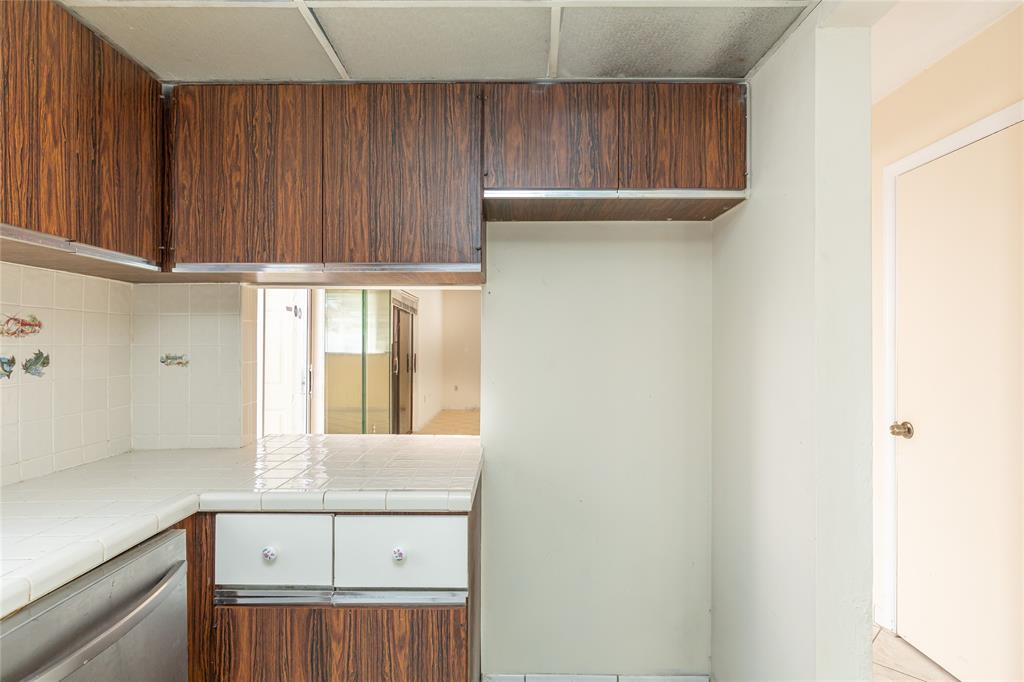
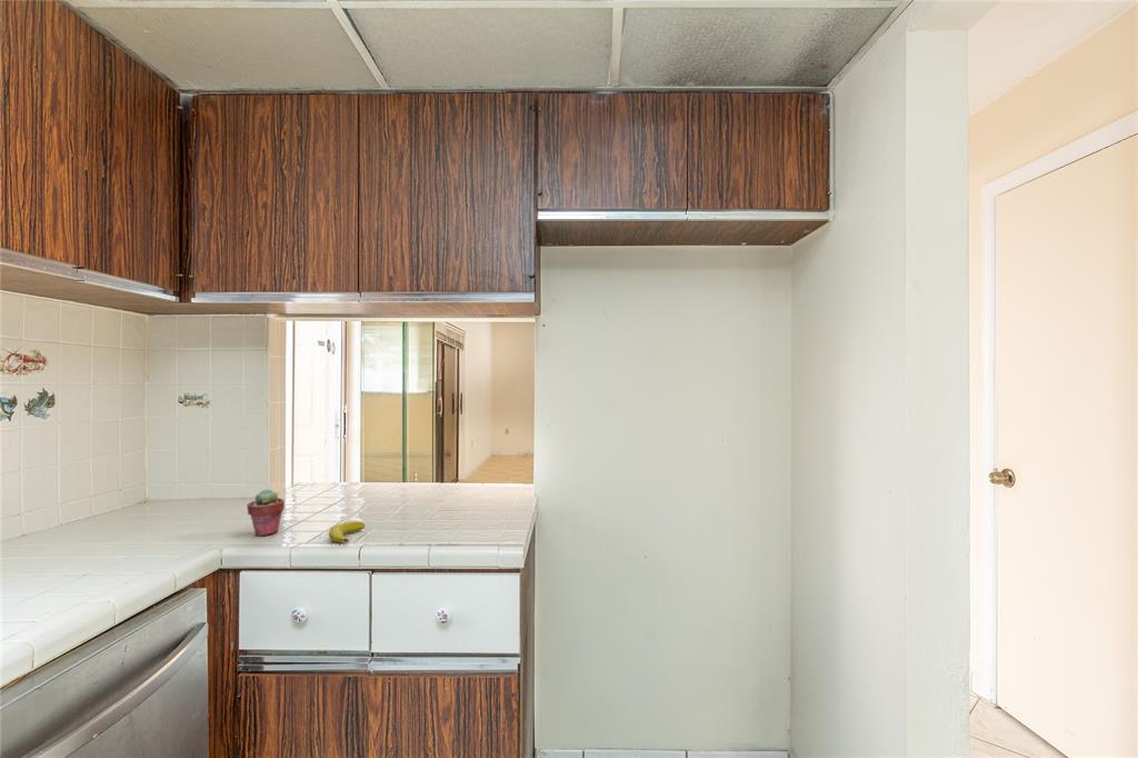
+ potted succulent [246,488,286,537]
+ banana [328,520,366,543]
